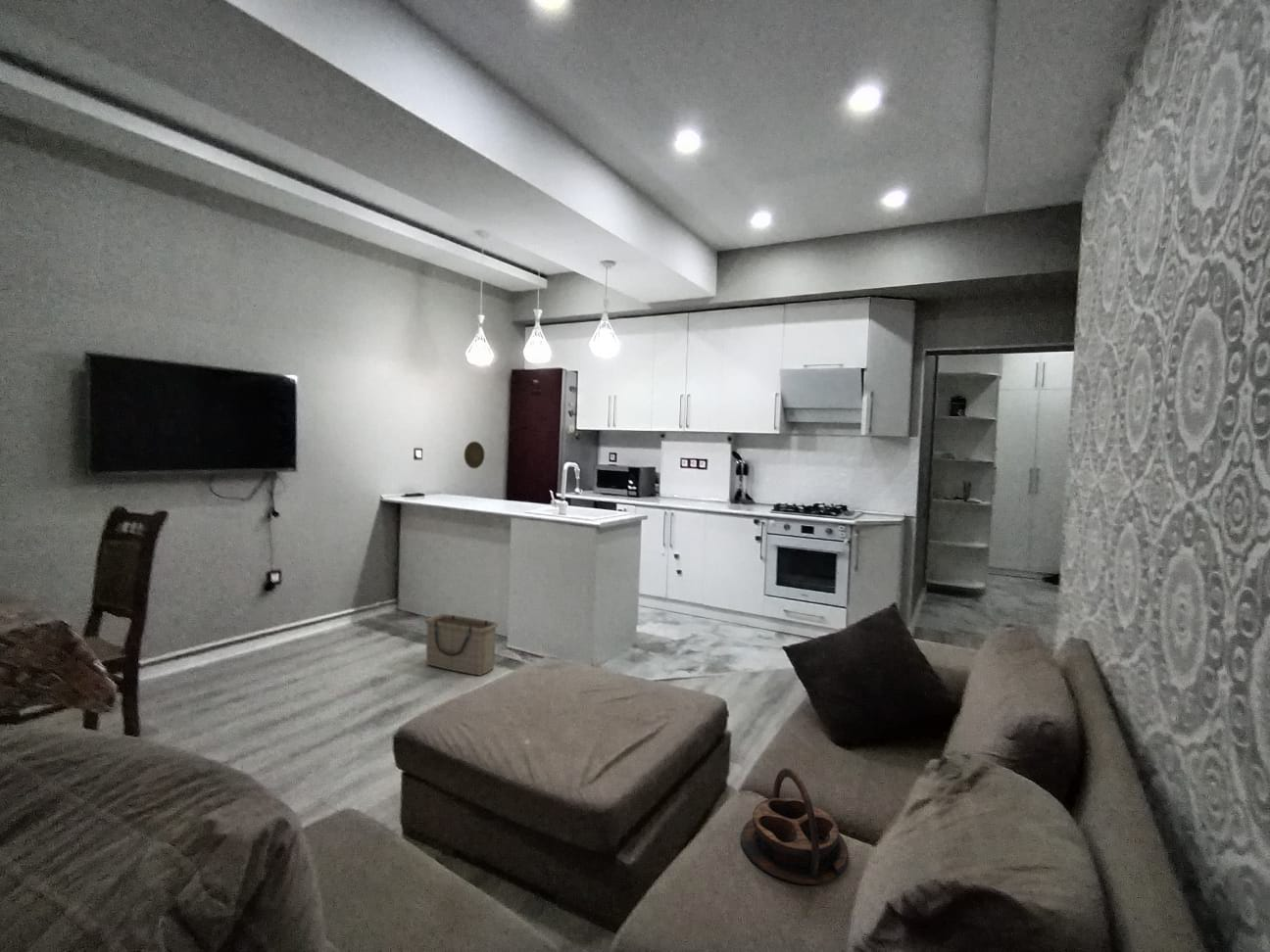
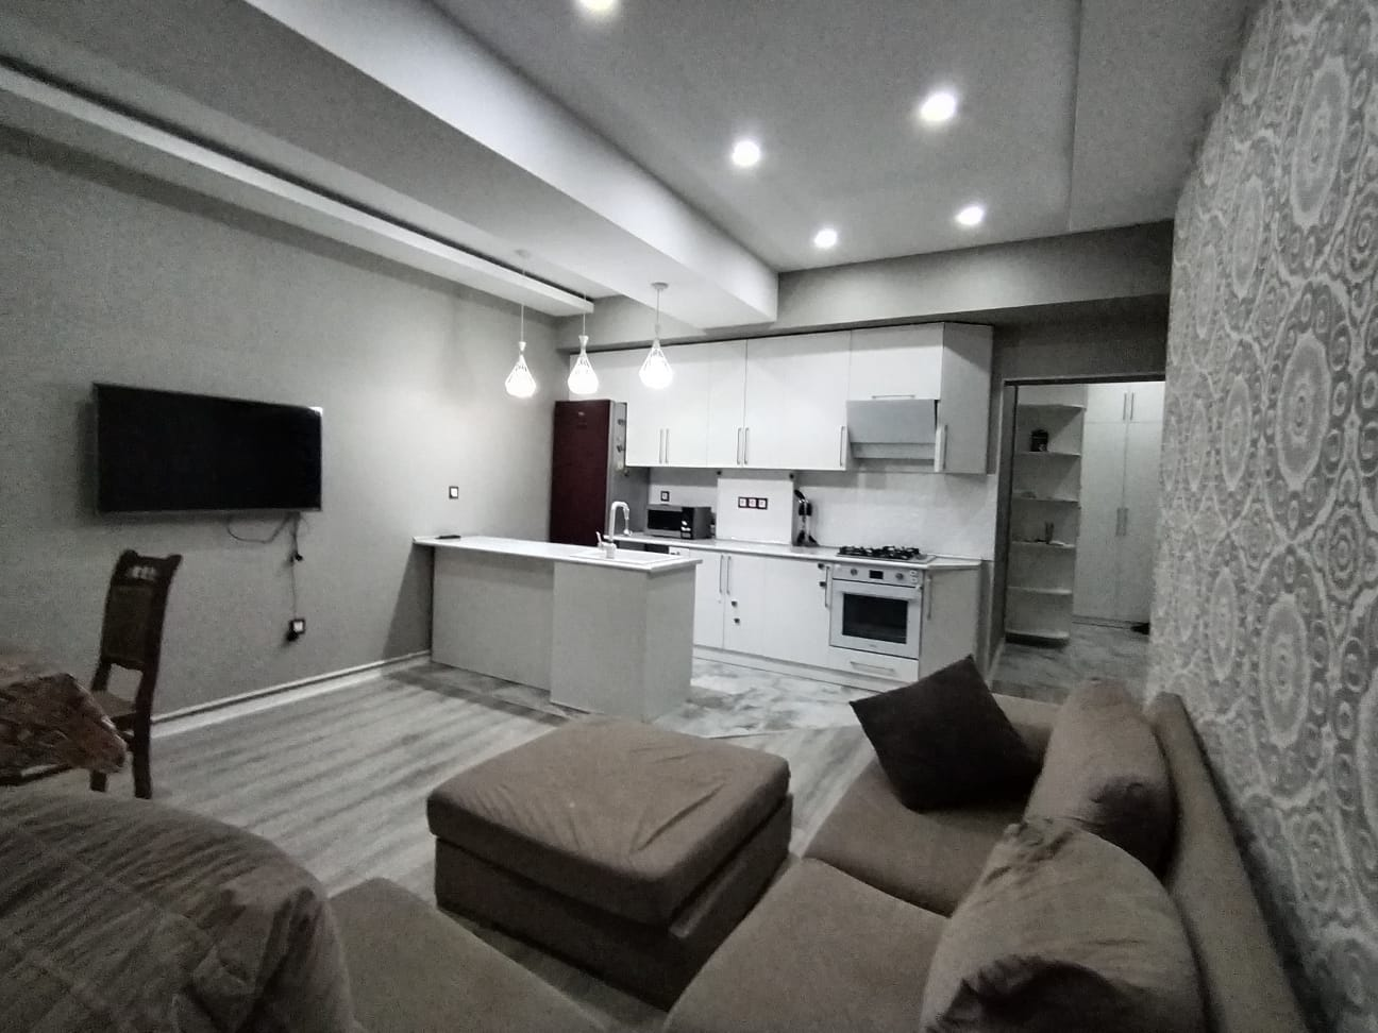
- basket [423,613,499,677]
- serving tray [740,767,850,885]
- decorative plate [464,441,486,469]
